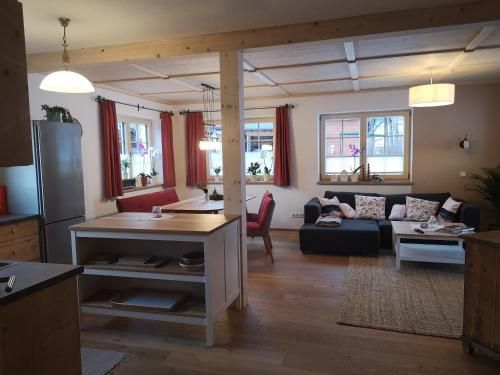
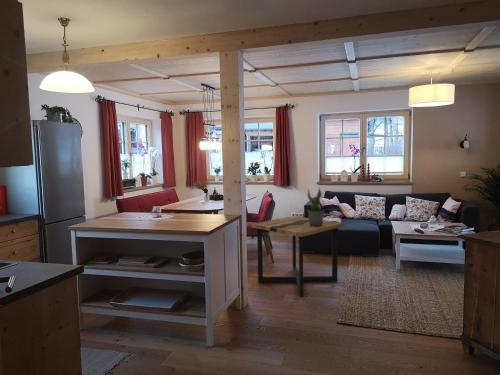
+ potted plant [306,186,326,227]
+ side table [250,215,344,298]
